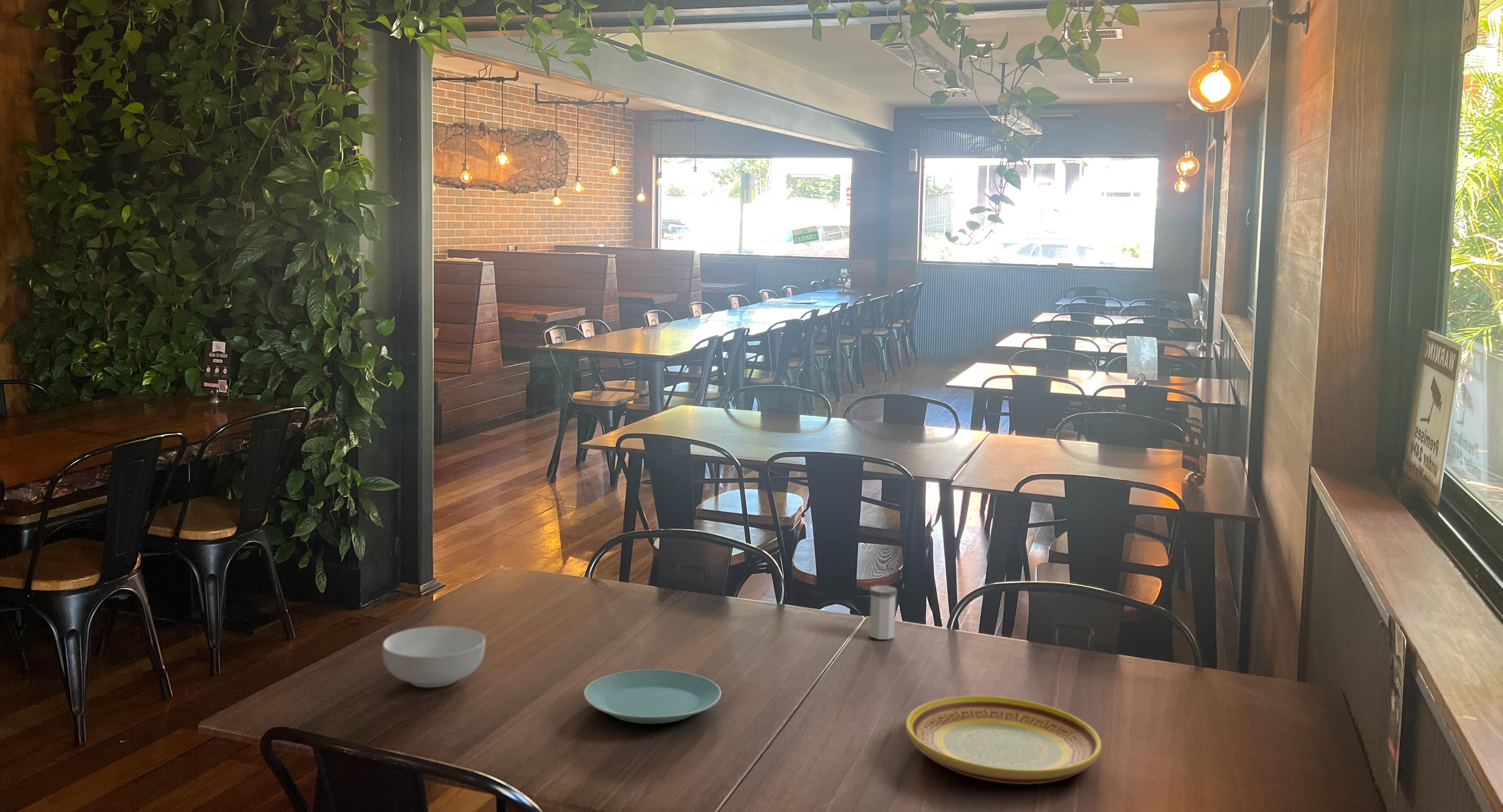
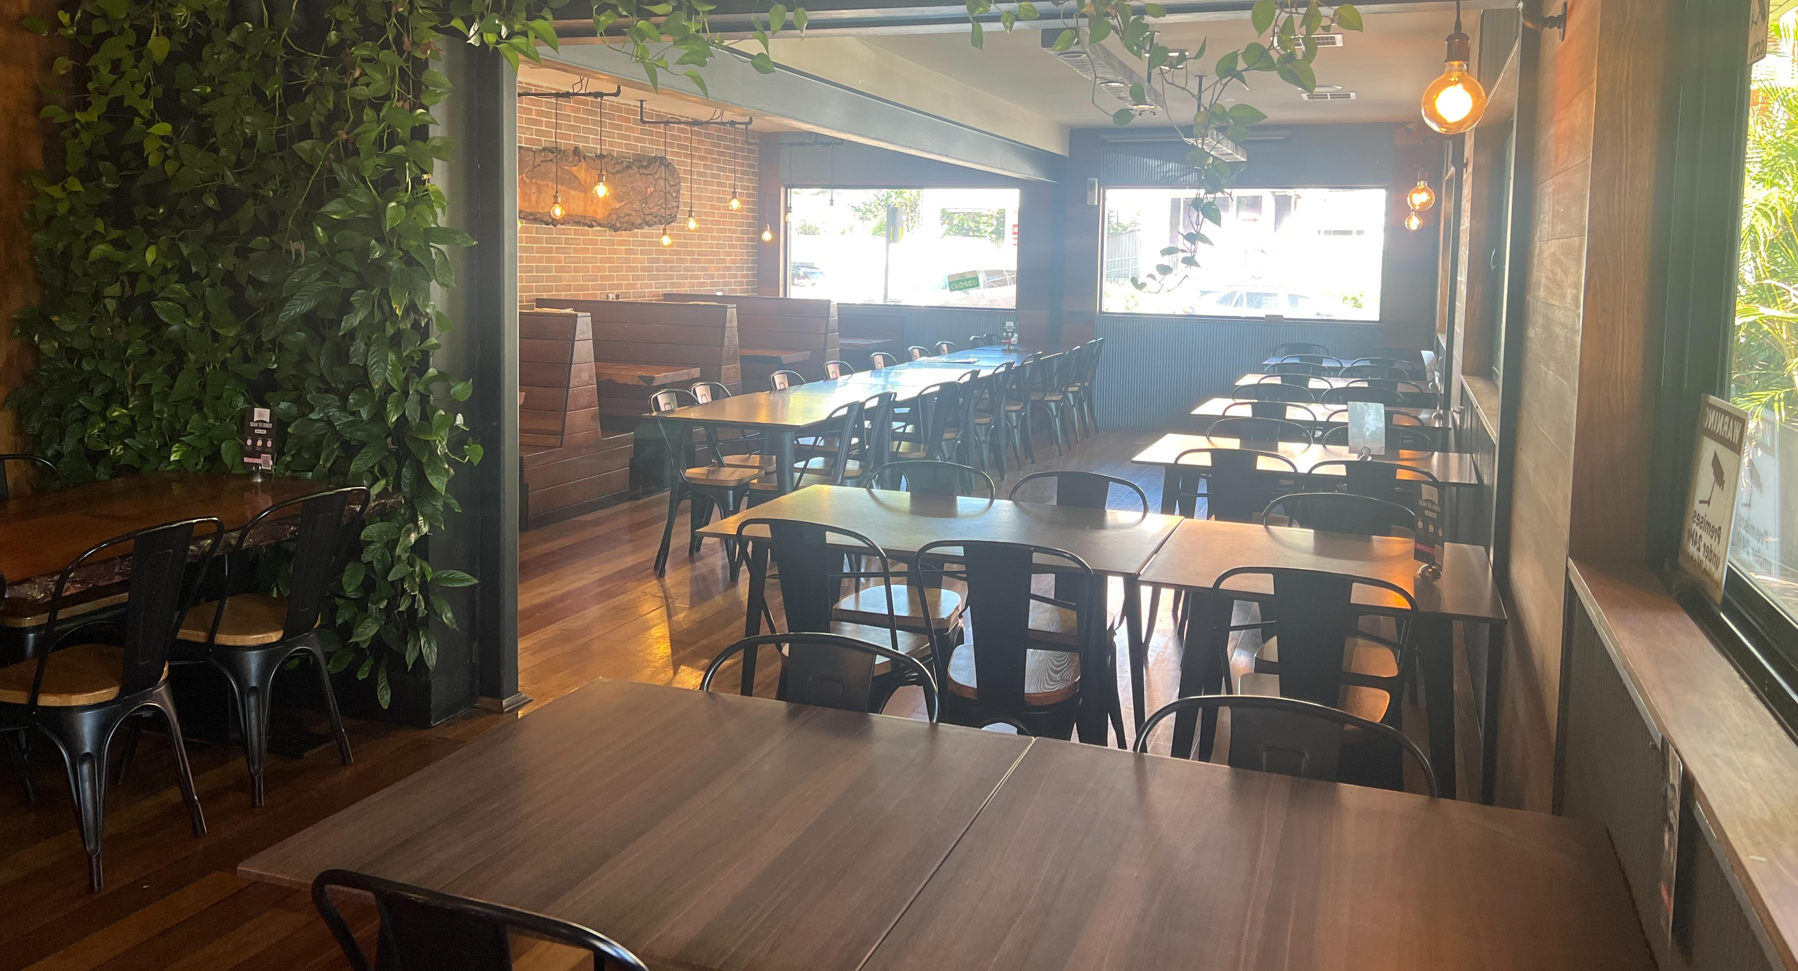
- plate [905,695,1102,784]
- plate [583,669,722,724]
- cereal bowl [382,626,486,688]
- salt shaker [869,585,898,640]
